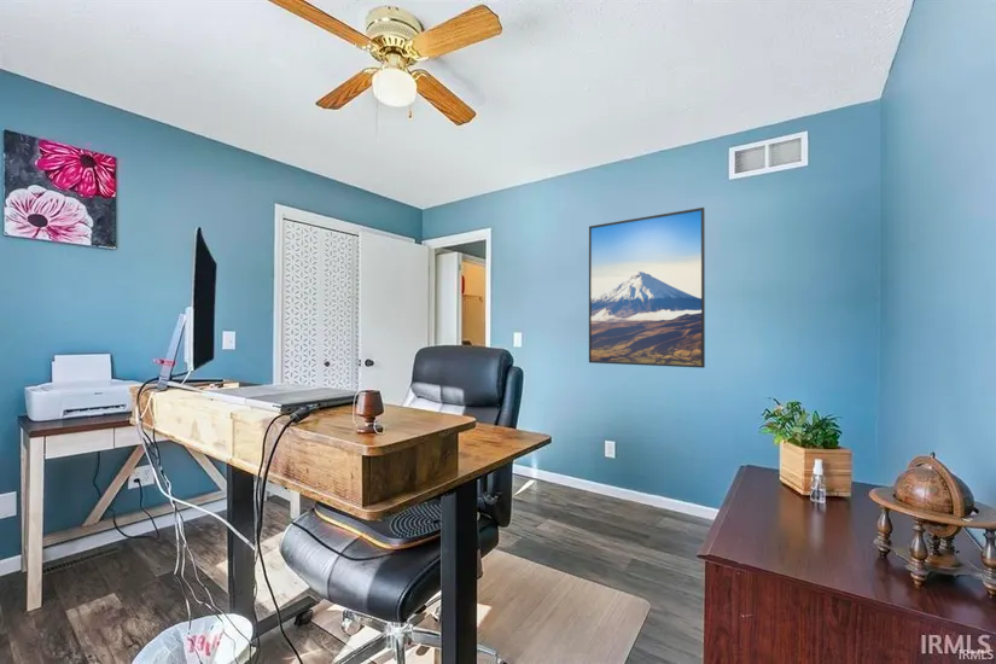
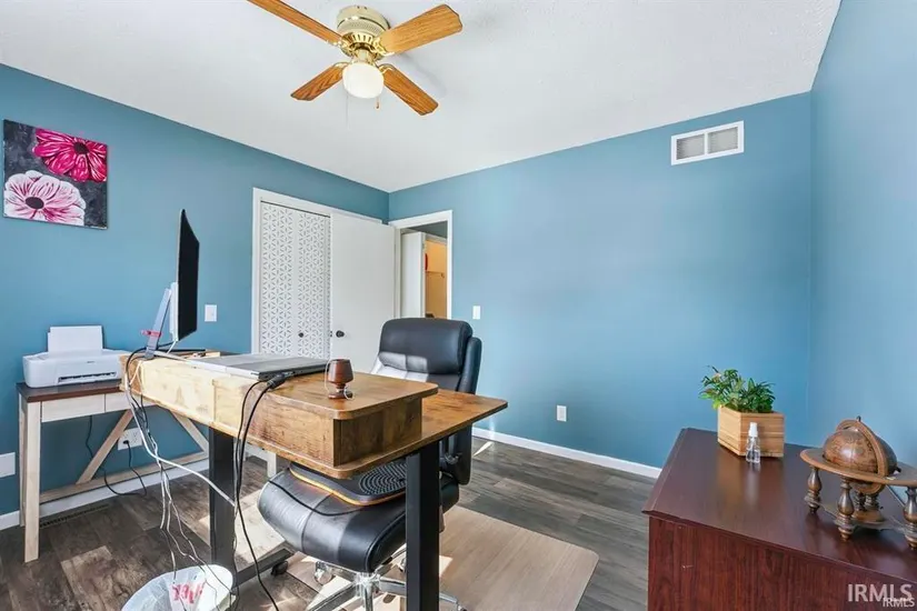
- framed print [588,206,706,369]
